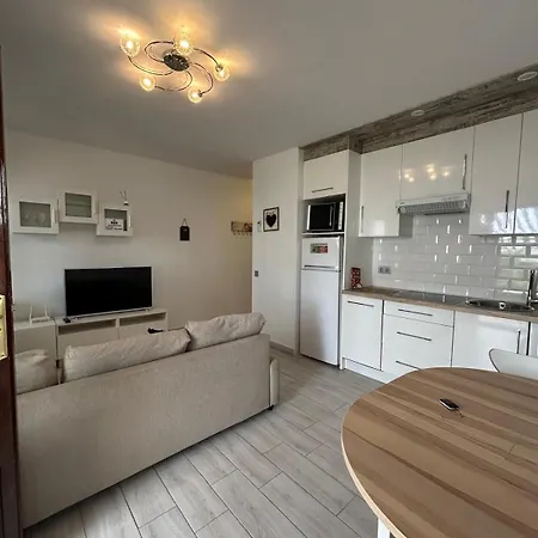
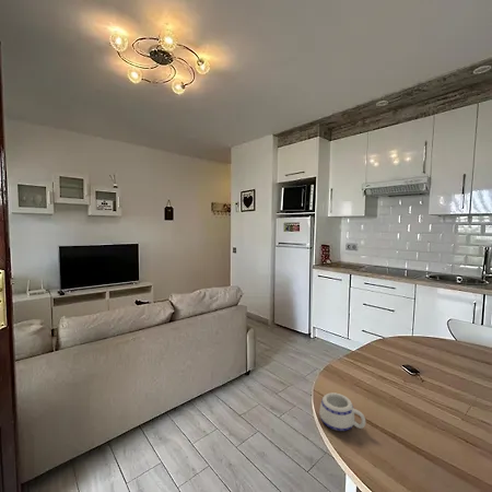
+ mug [318,391,366,432]
